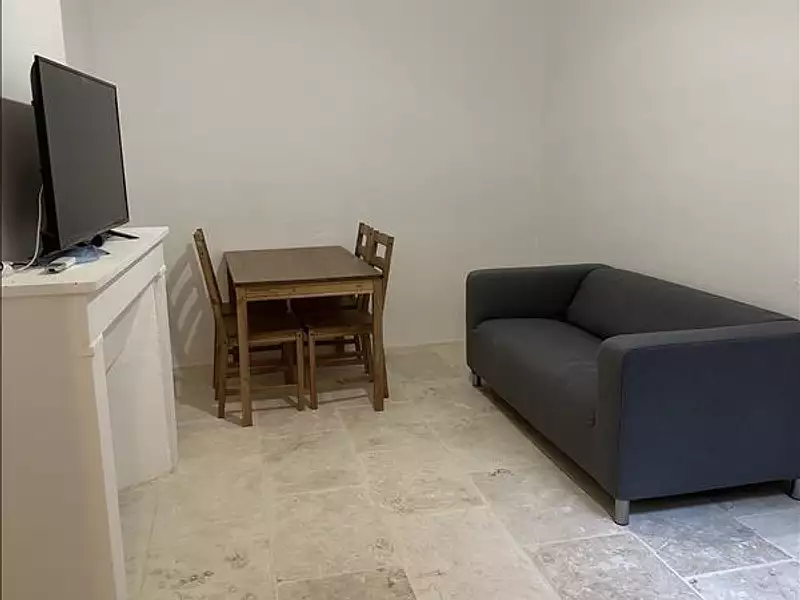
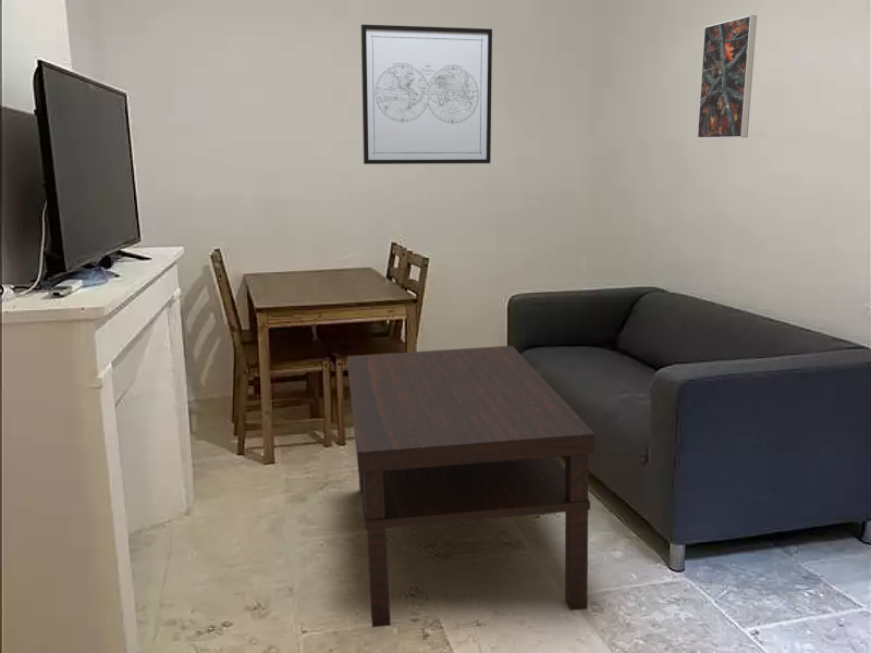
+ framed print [696,14,758,139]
+ wall art [360,24,493,165]
+ coffee table [346,345,596,628]
